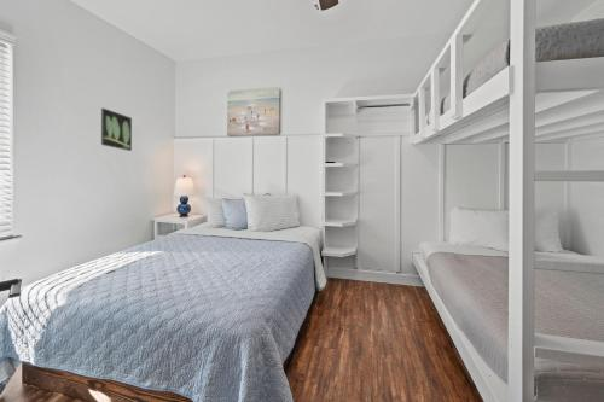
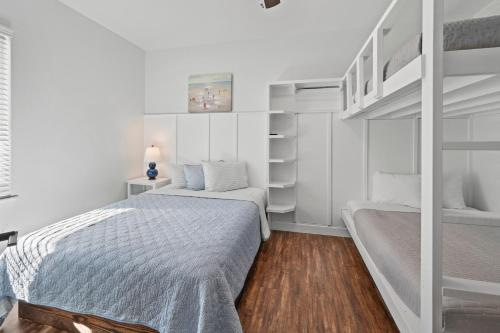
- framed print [100,107,133,152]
